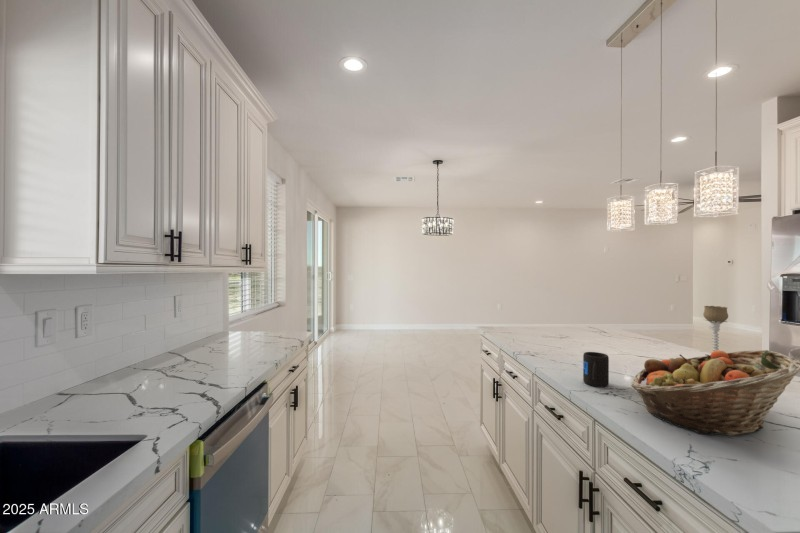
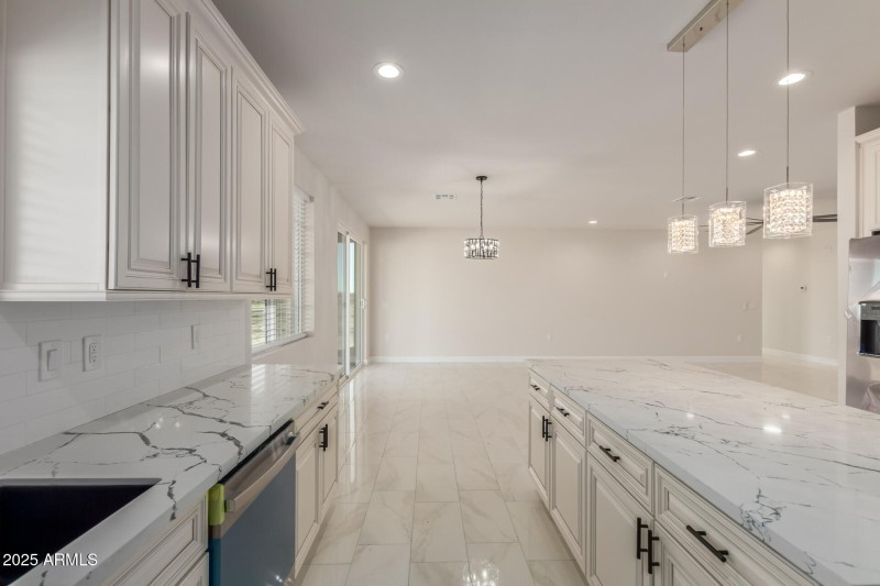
- fruit basket [630,349,800,437]
- mug [582,351,610,388]
- candle holder [702,305,729,351]
